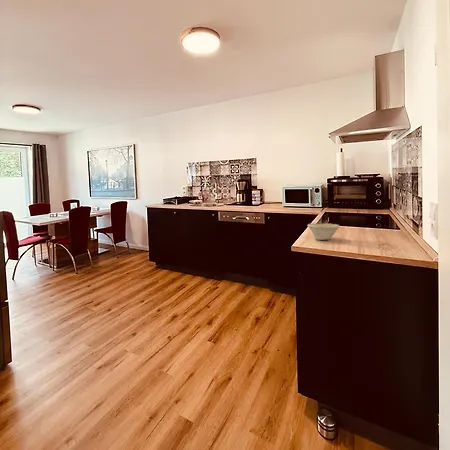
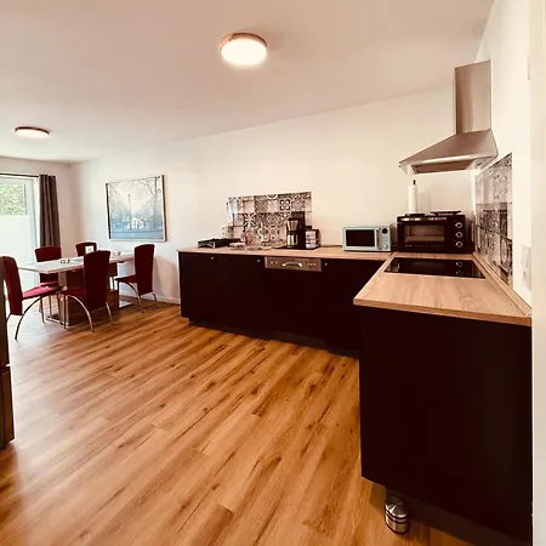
- bowl [306,222,340,241]
